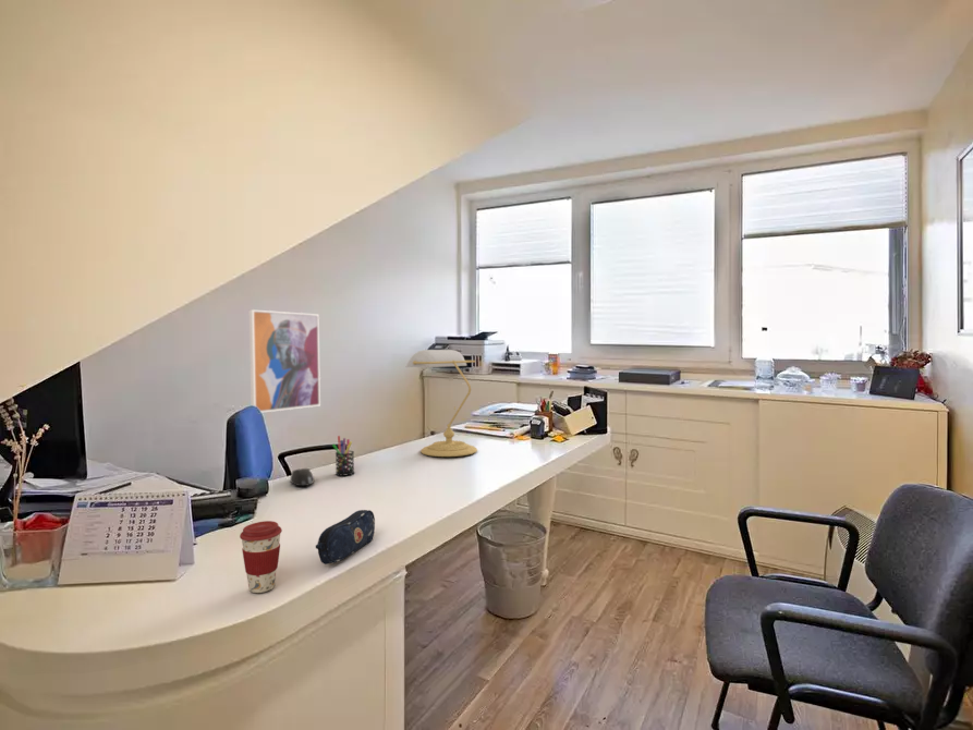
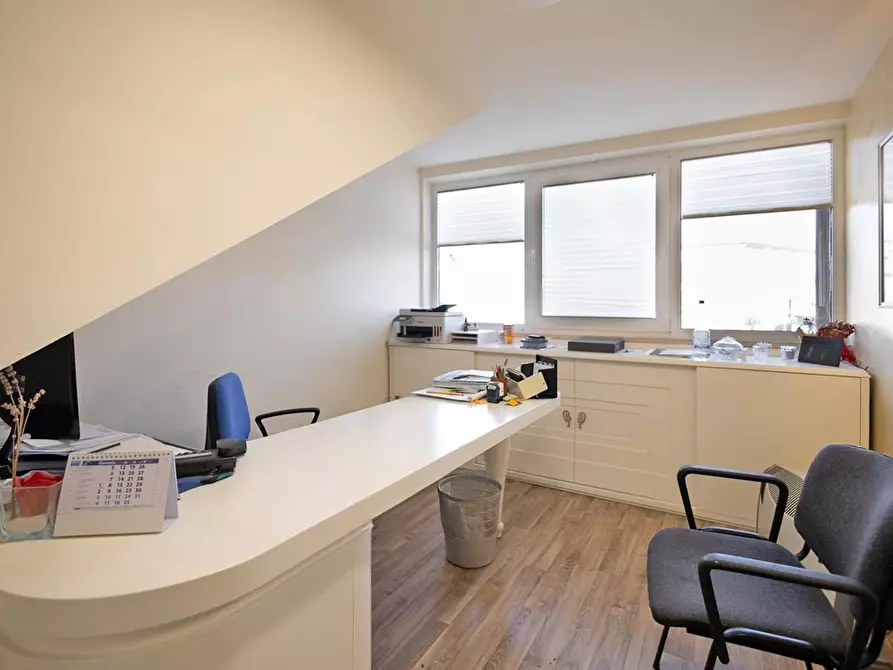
- desk lamp [405,349,478,458]
- pencil case [315,509,376,565]
- coffee cup [239,520,283,594]
- wall art [248,308,321,414]
- mouse [289,467,315,487]
- pen holder [331,435,355,477]
